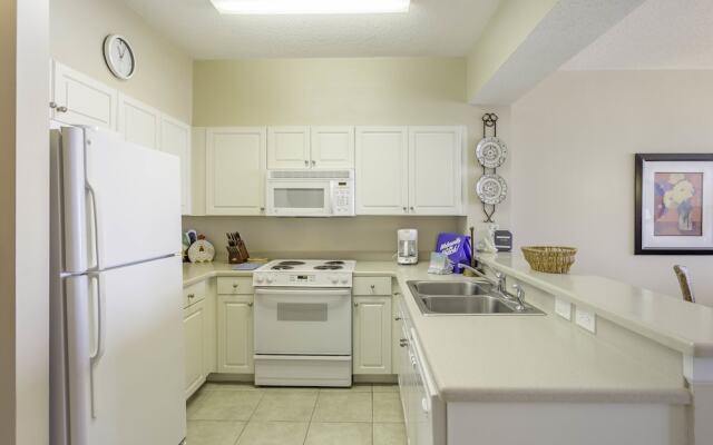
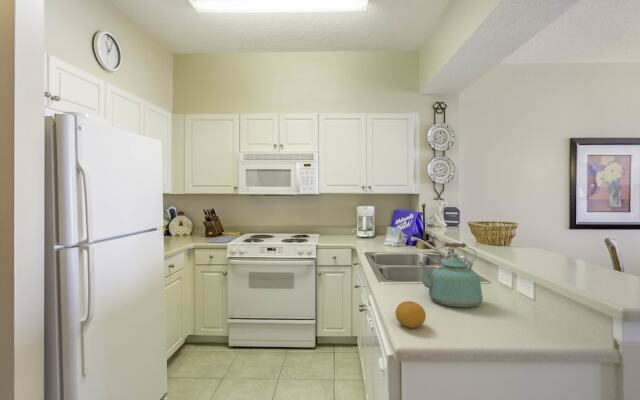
+ kettle [418,241,484,309]
+ fruit [395,300,427,329]
